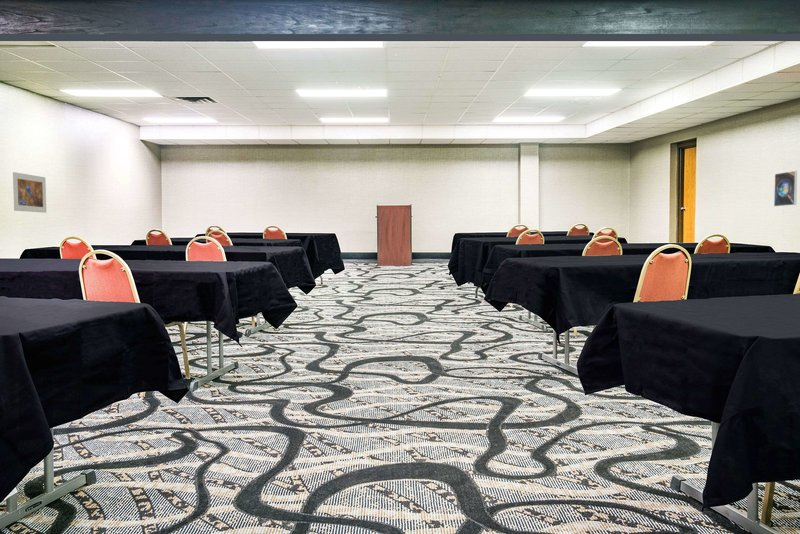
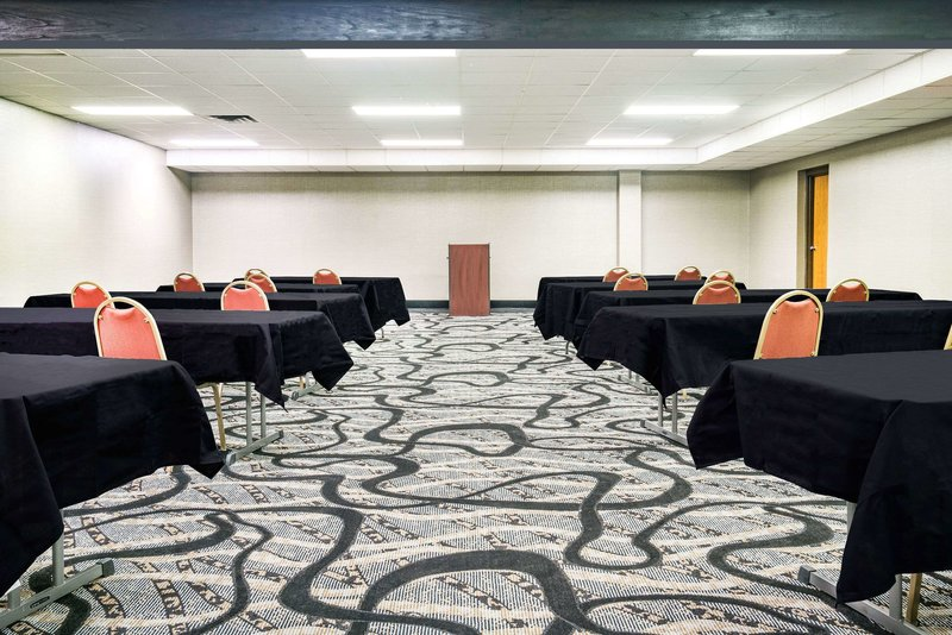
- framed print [773,170,798,207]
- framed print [12,171,47,214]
